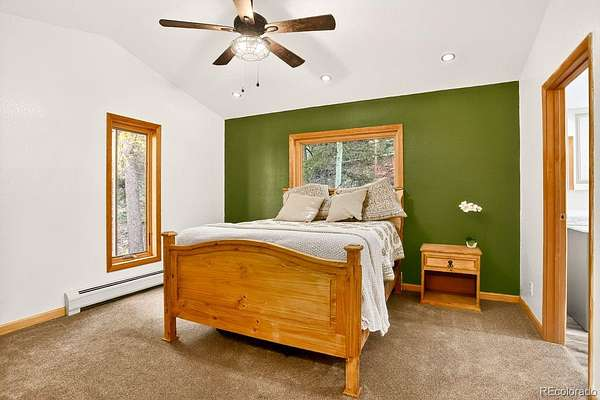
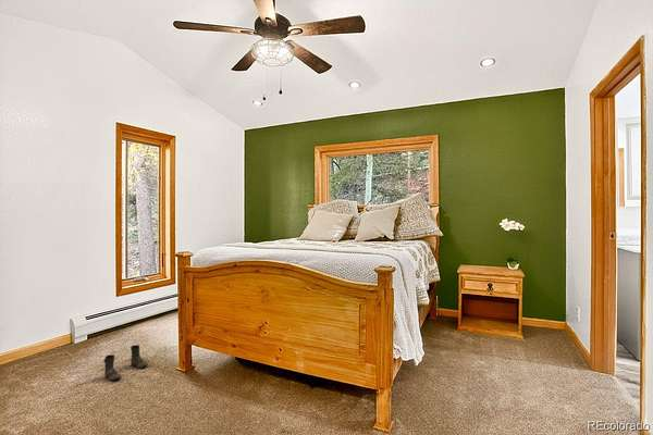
+ boots [102,344,149,382]
